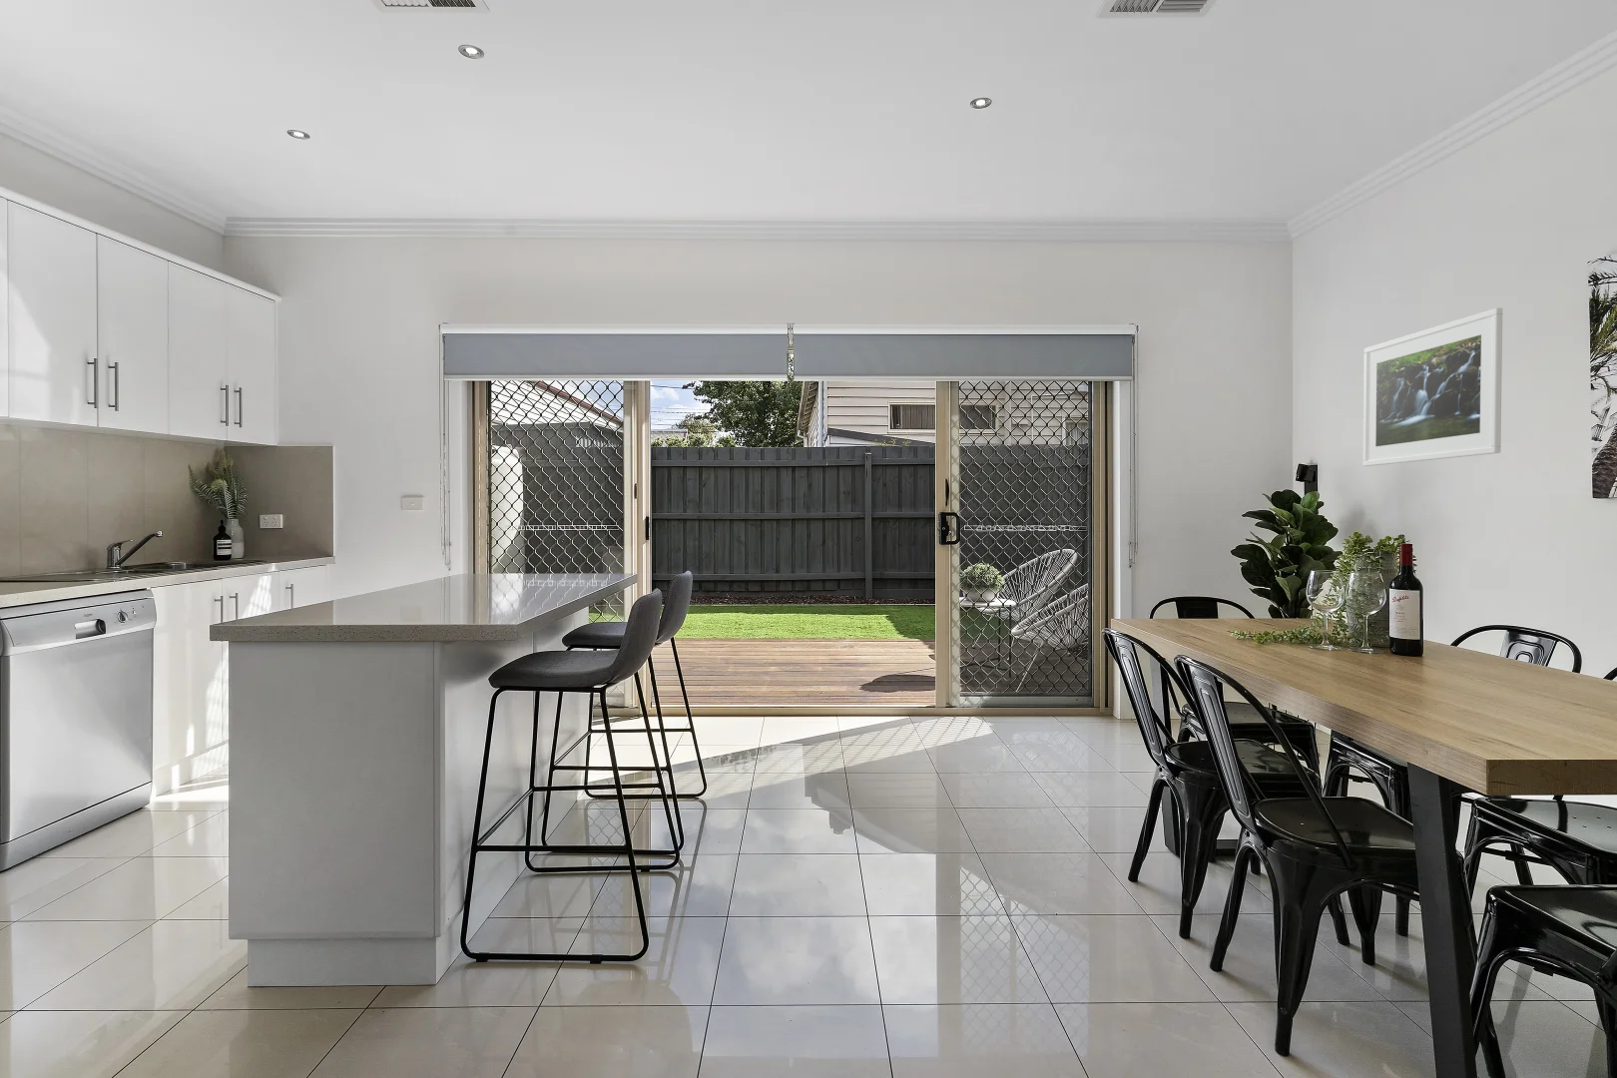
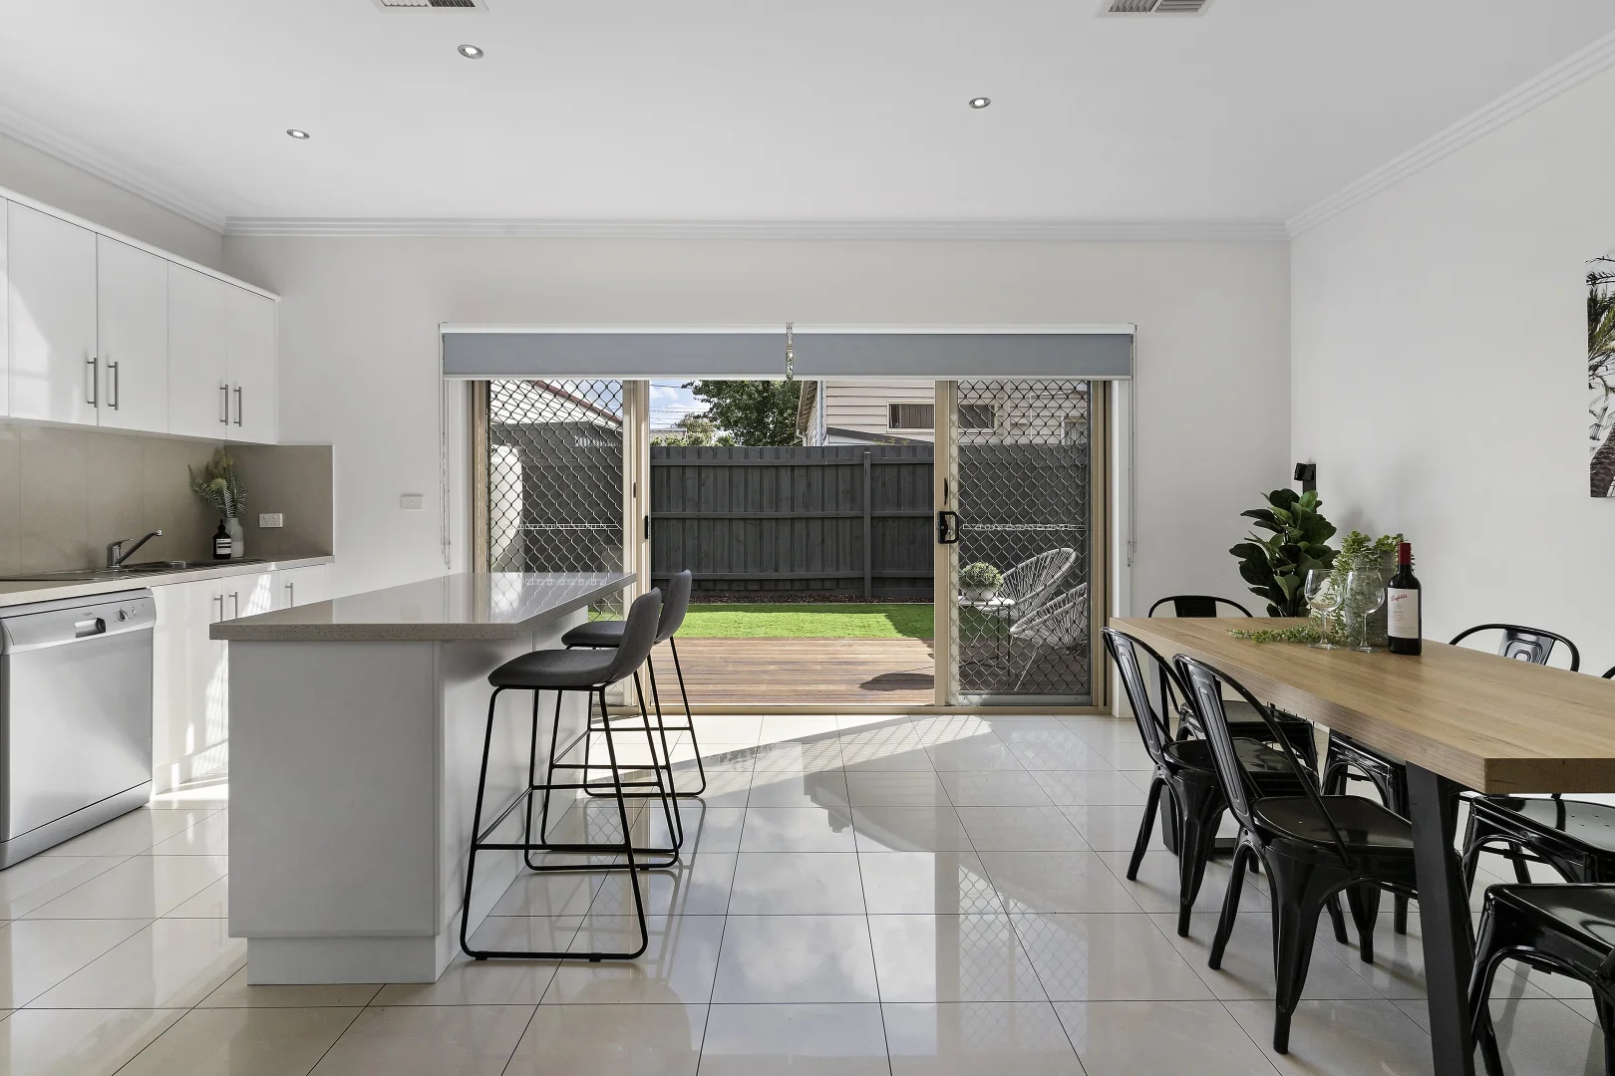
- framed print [1362,307,1503,467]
